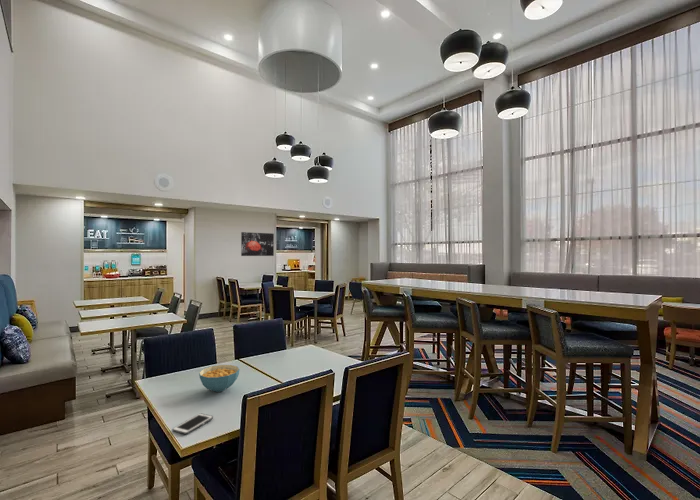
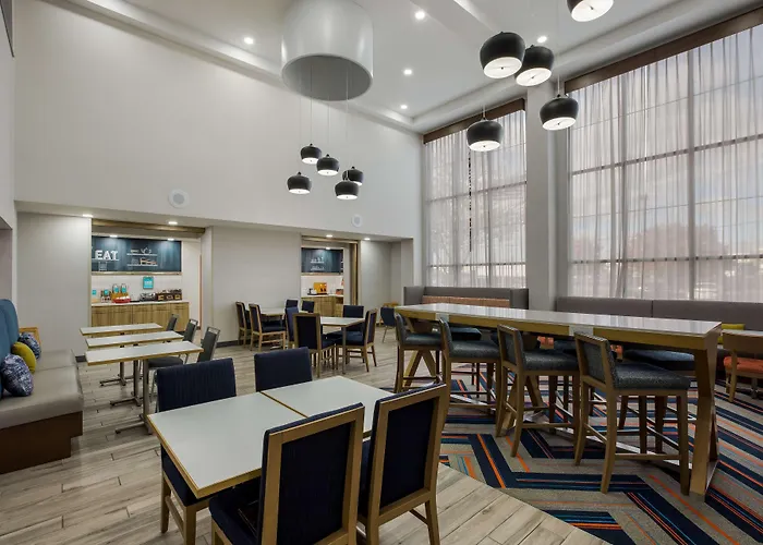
- cereal bowl [198,364,241,393]
- wall art [240,231,275,257]
- cell phone [171,412,214,436]
